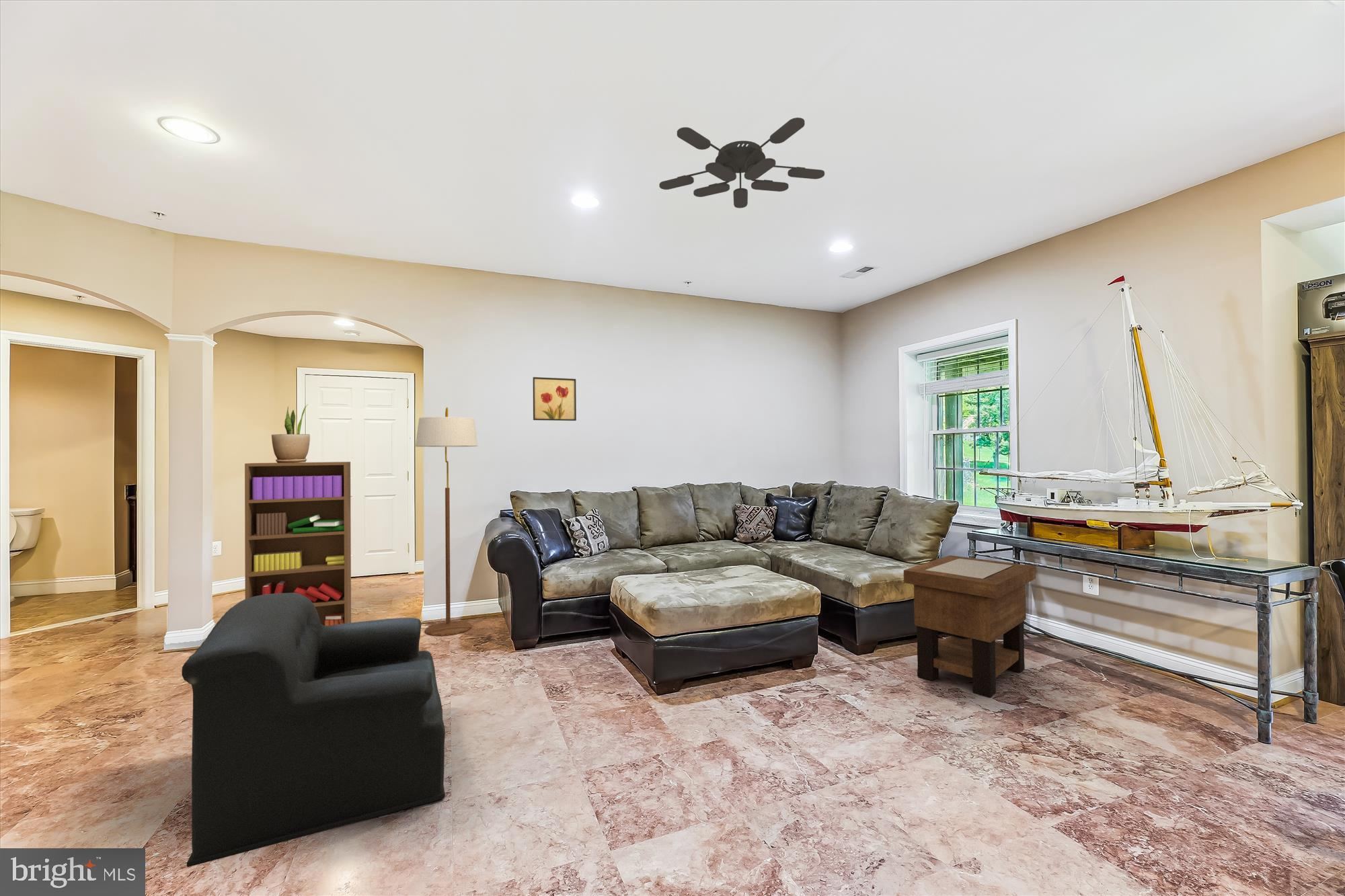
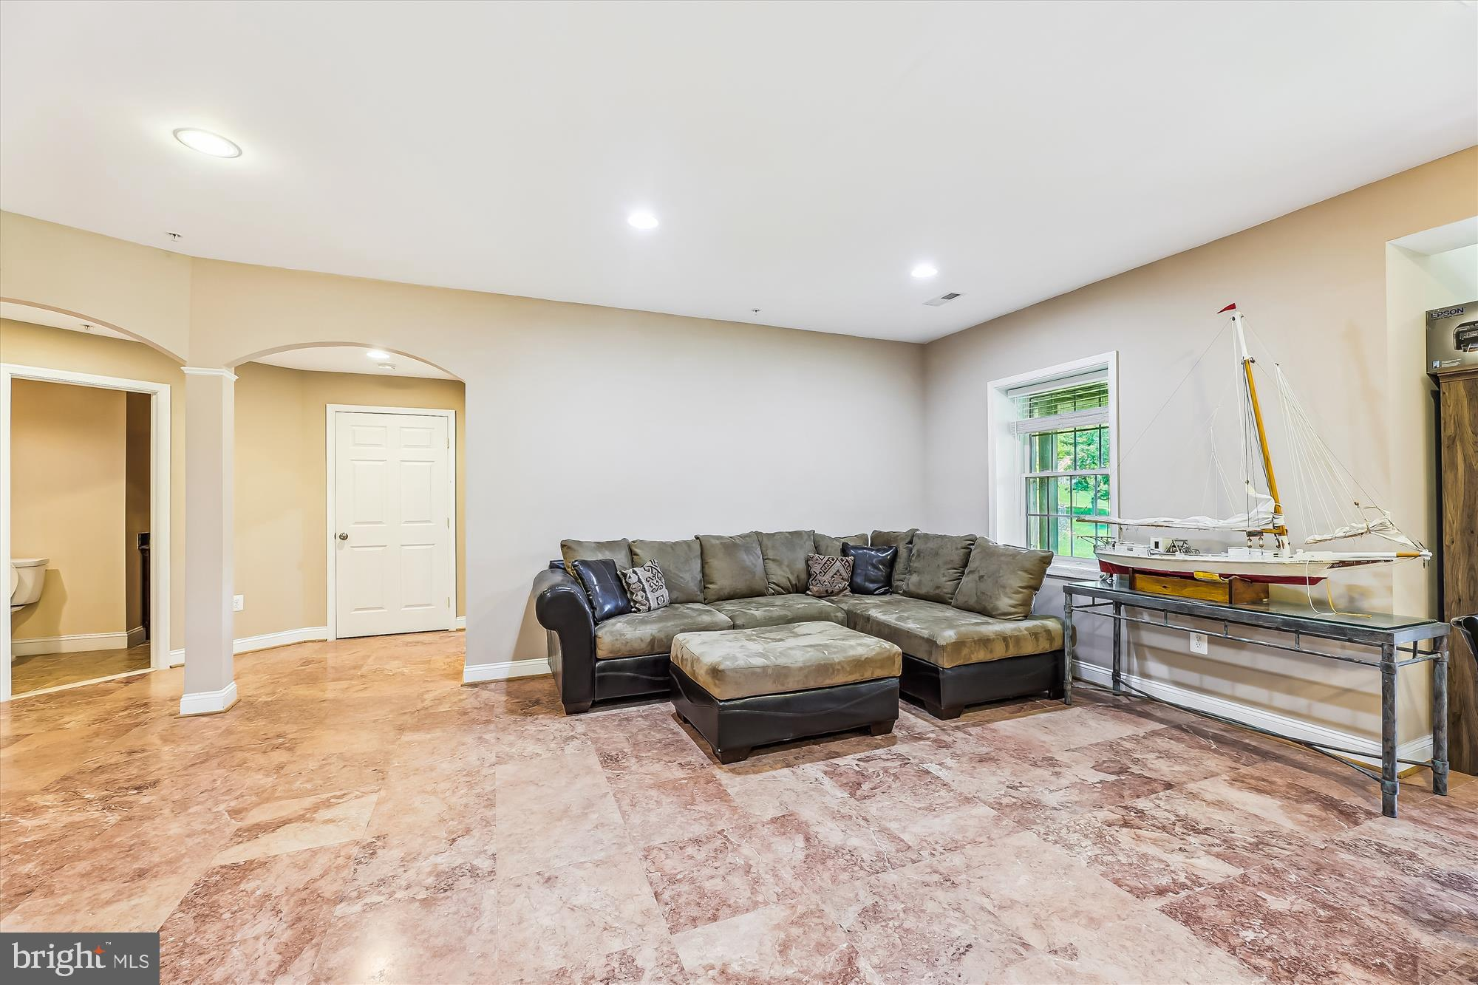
- ceiling fan [658,117,825,209]
- armchair [181,593,446,868]
- potted plant [271,403,311,463]
- floor lamp [415,407,478,637]
- wall art [532,376,577,421]
- bookshelf [244,461,352,626]
- side table [903,555,1036,698]
